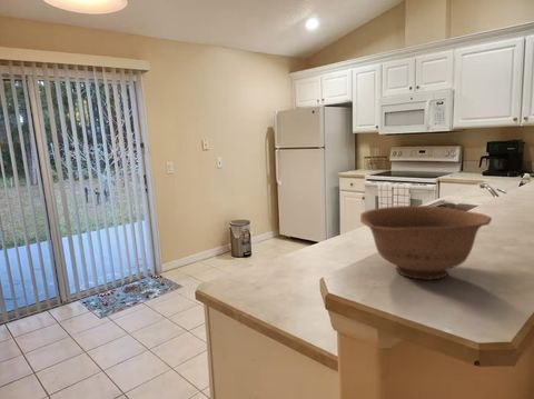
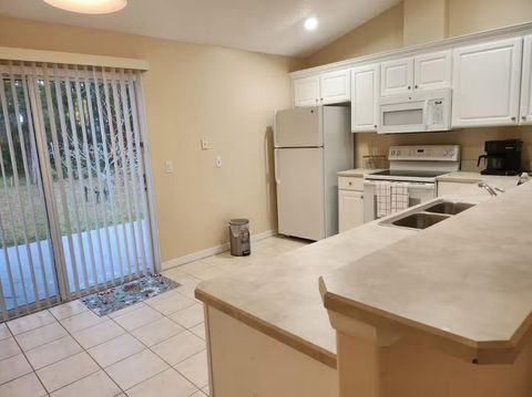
- bowl [359,205,493,281]
